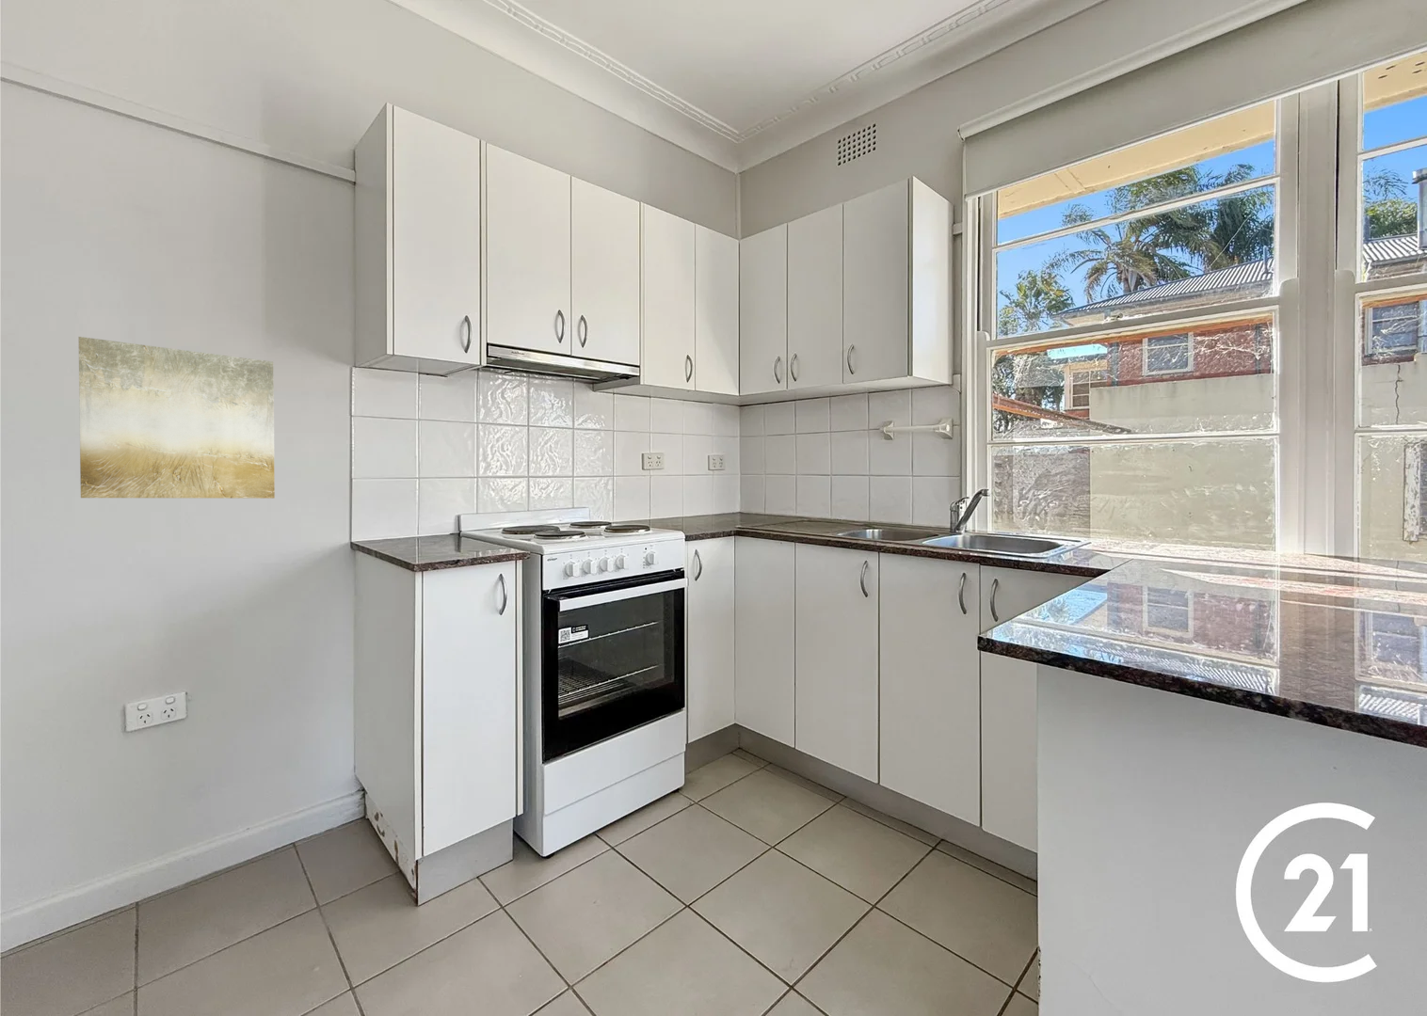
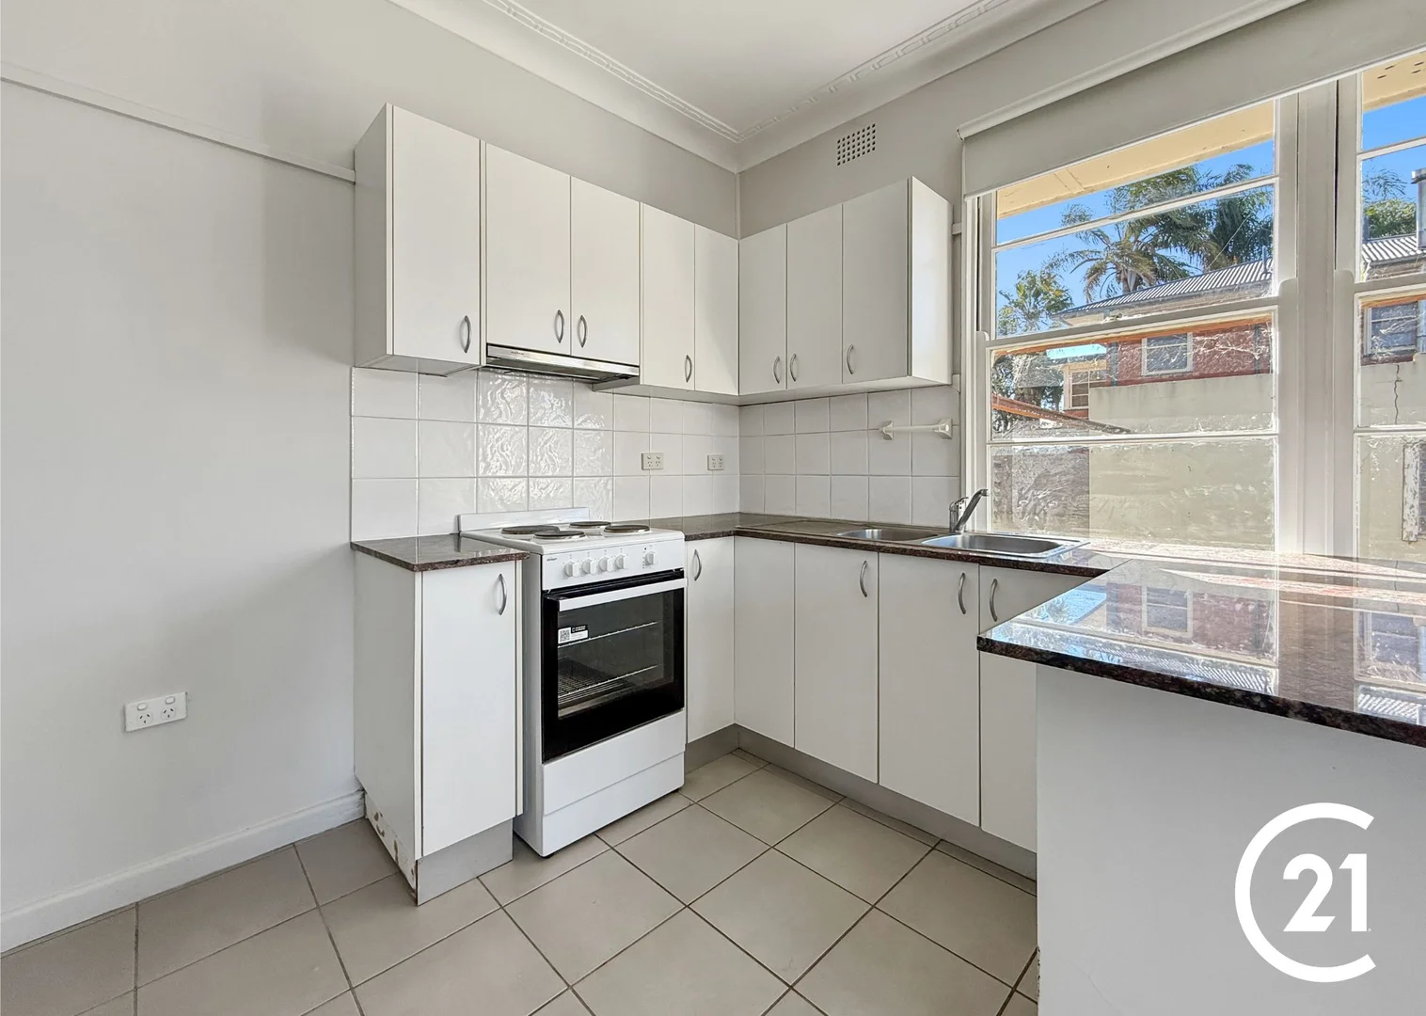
- wall art [78,335,276,499]
